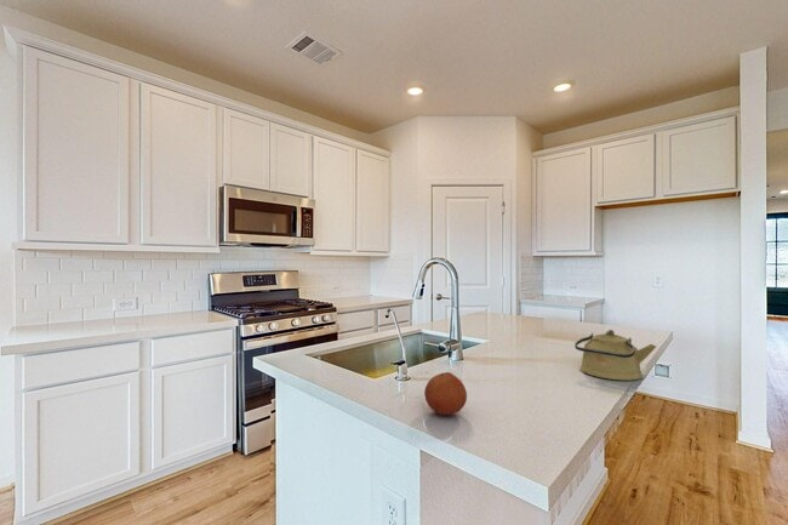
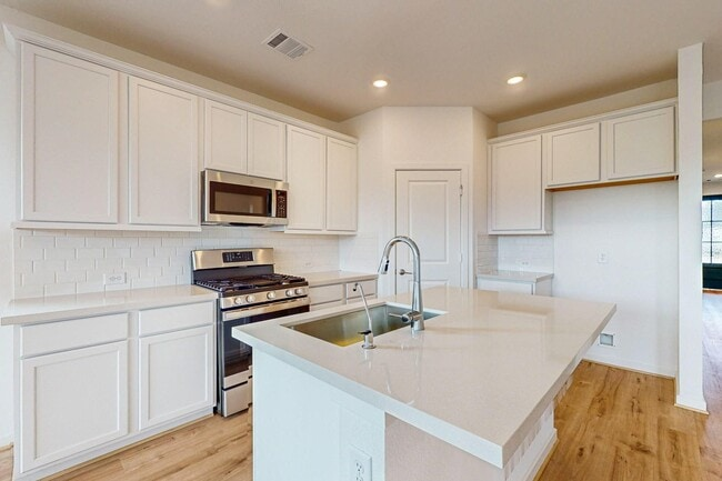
- fruit [423,371,468,416]
- kettle [573,329,657,382]
